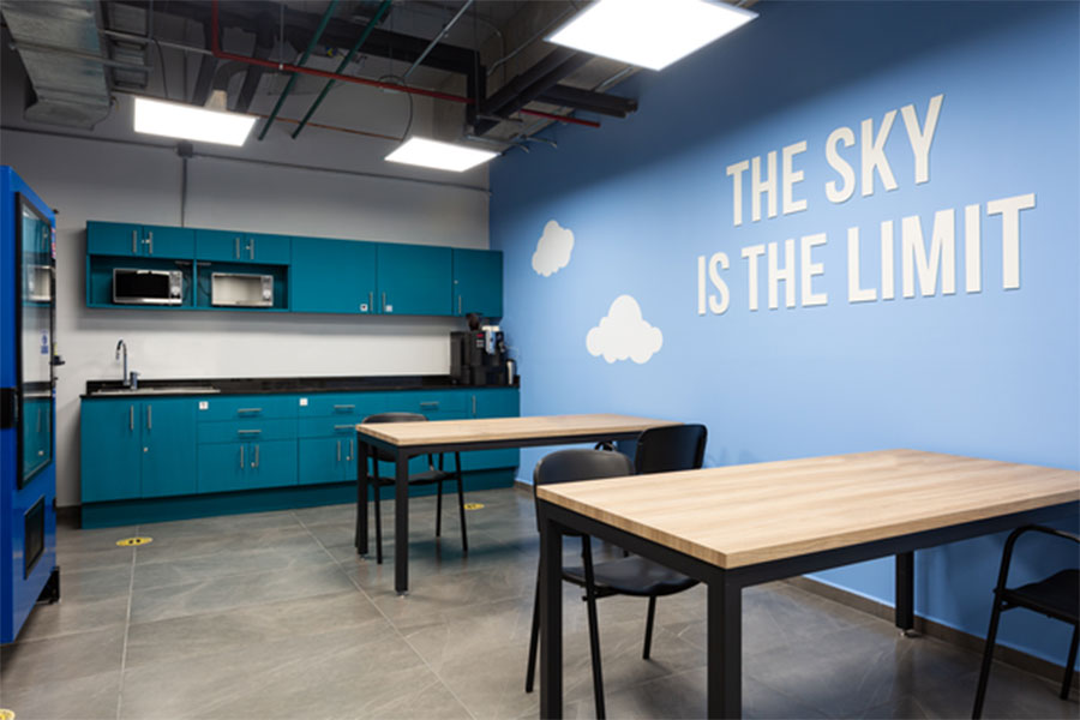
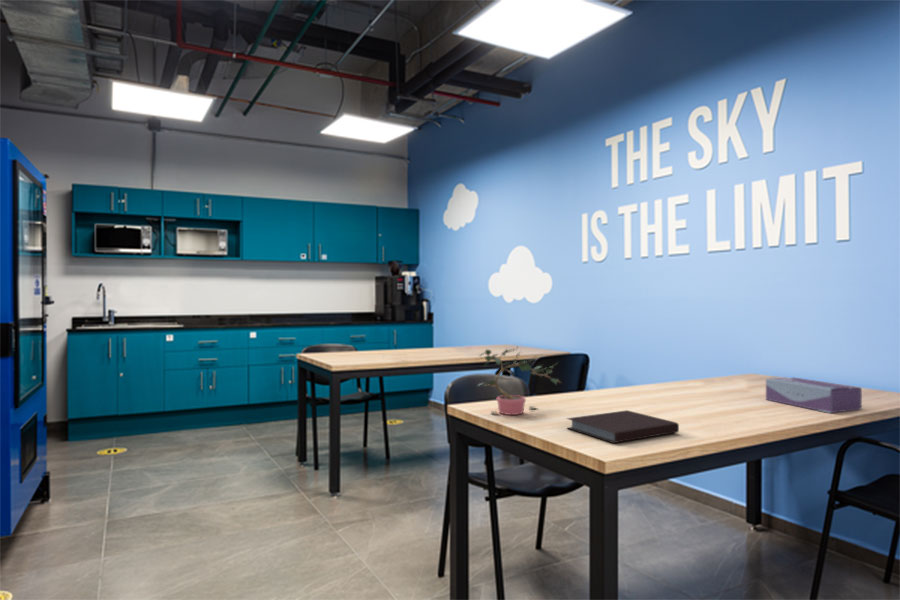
+ potted plant [476,346,562,416]
+ notebook [565,409,680,444]
+ tissue box [765,376,863,414]
